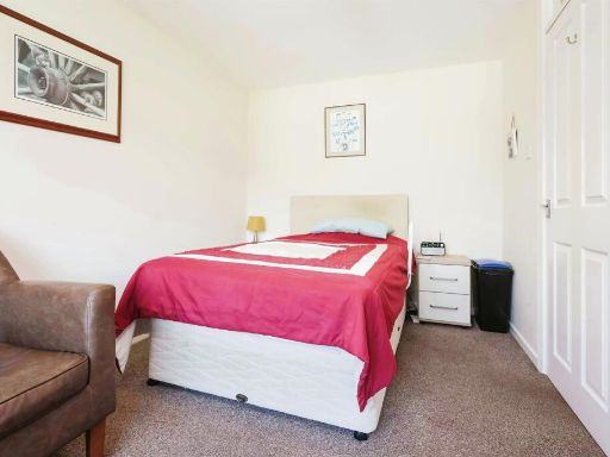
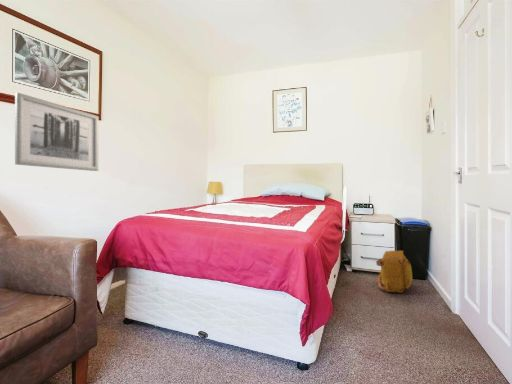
+ wall art [14,91,99,172]
+ backpack [375,250,413,294]
